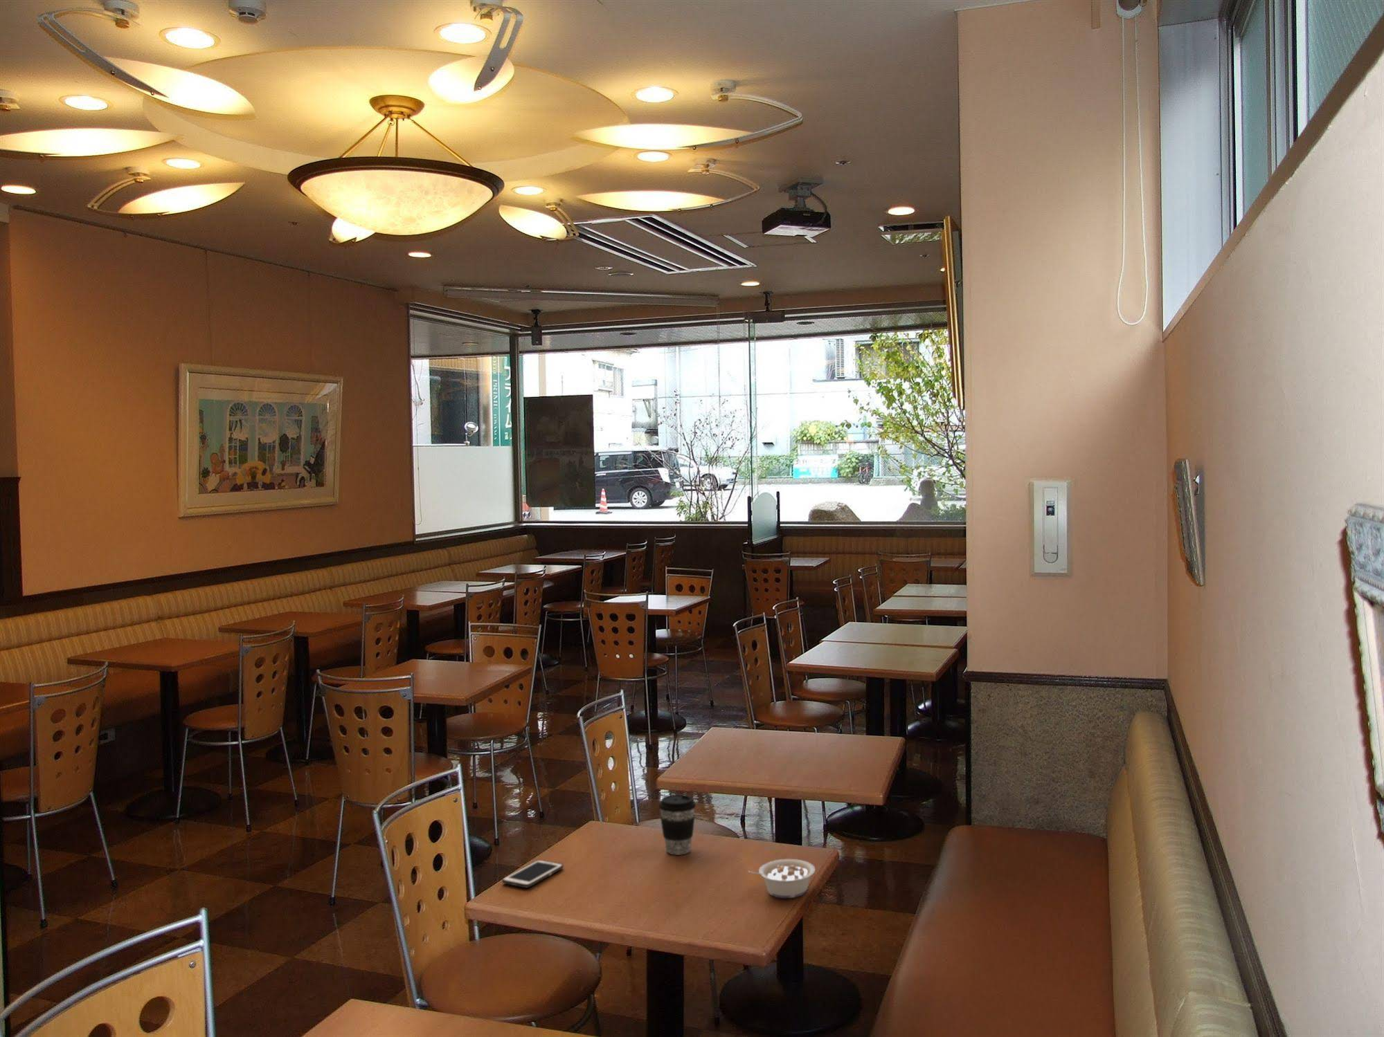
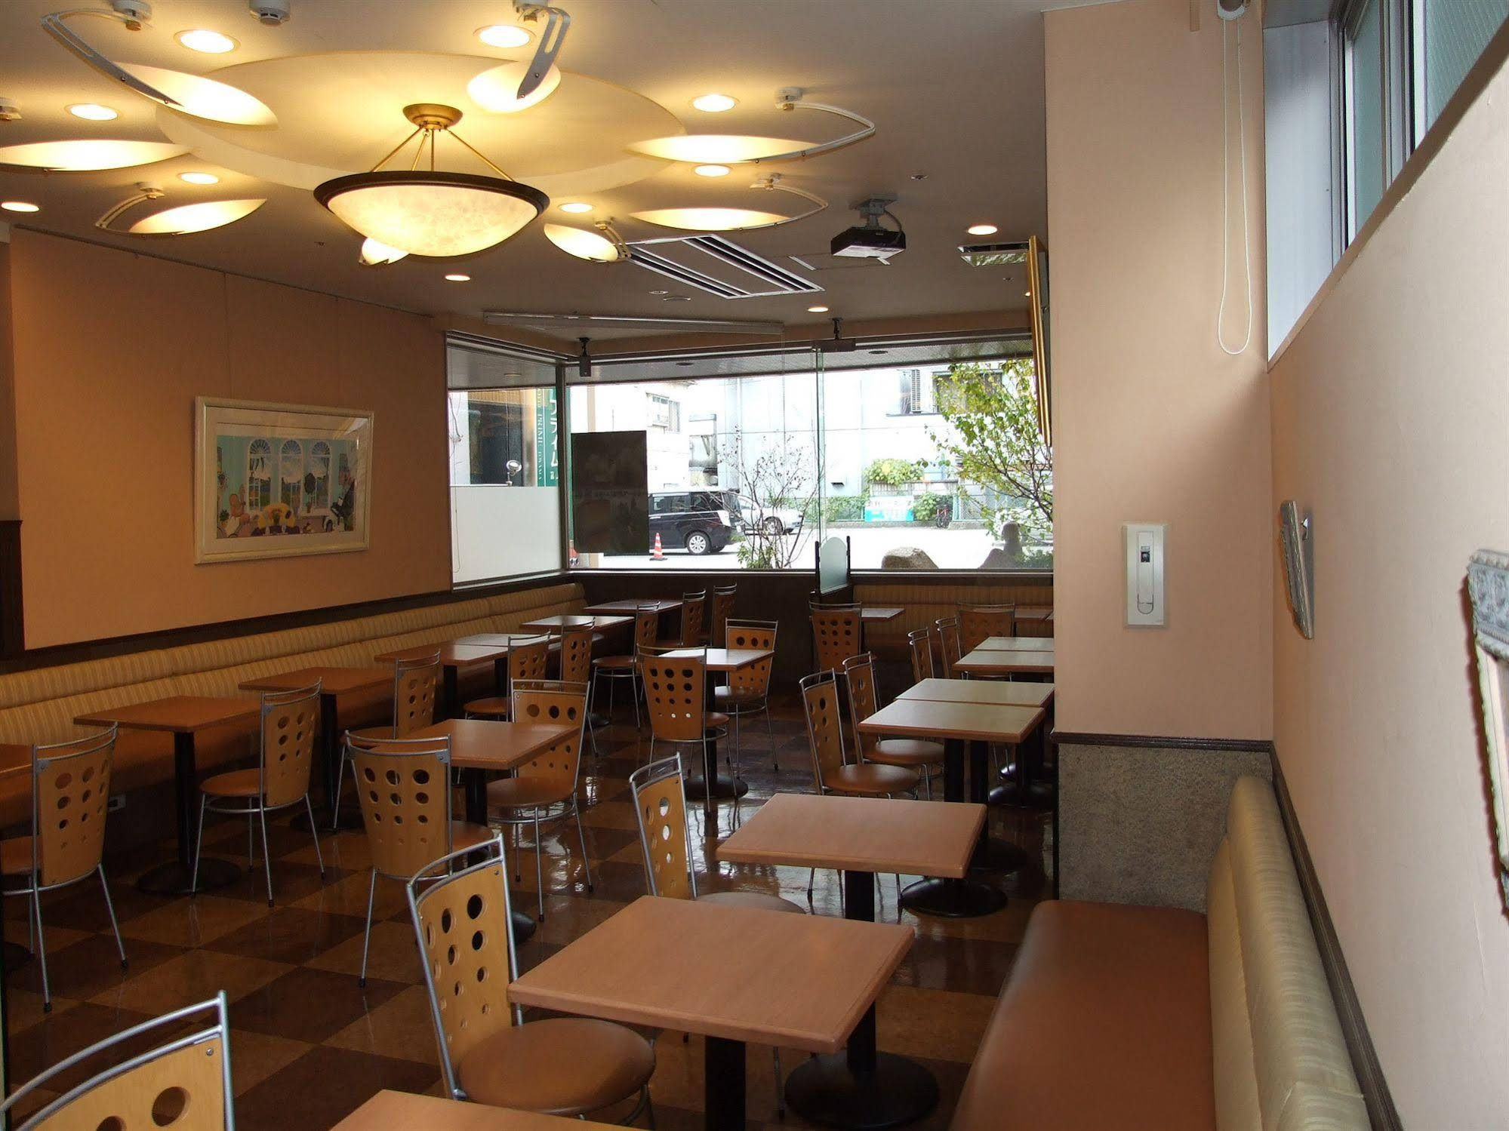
- legume [748,858,816,900]
- cell phone [501,859,564,888]
- coffee cup [658,794,696,855]
